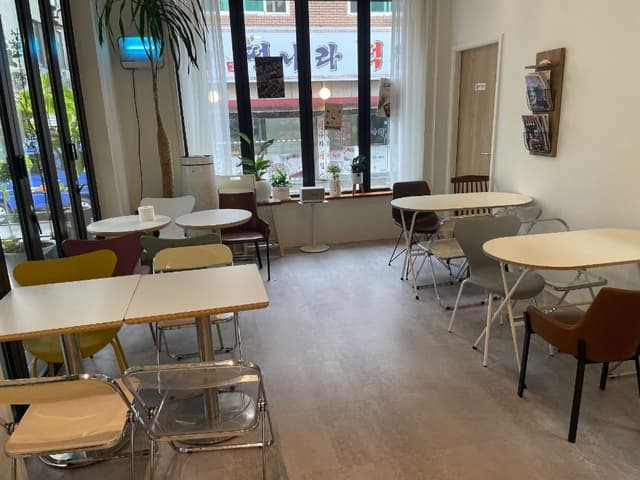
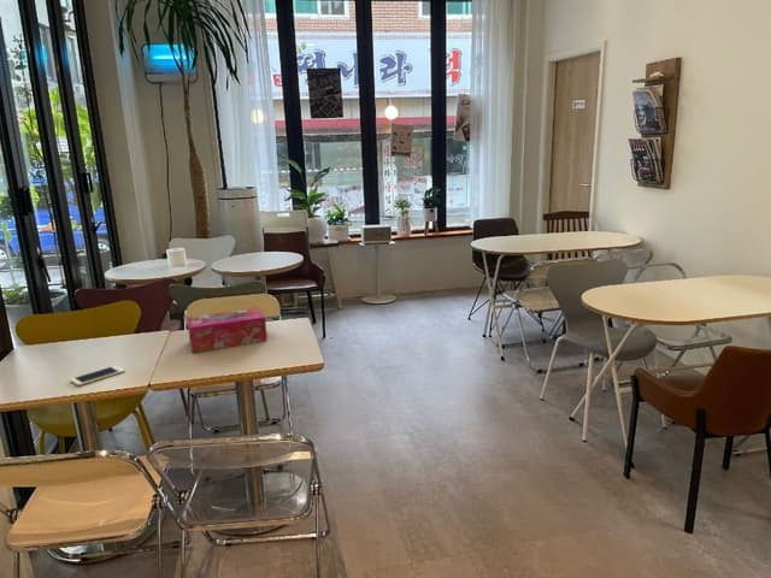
+ tissue box [186,307,269,353]
+ cell phone [69,364,126,387]
